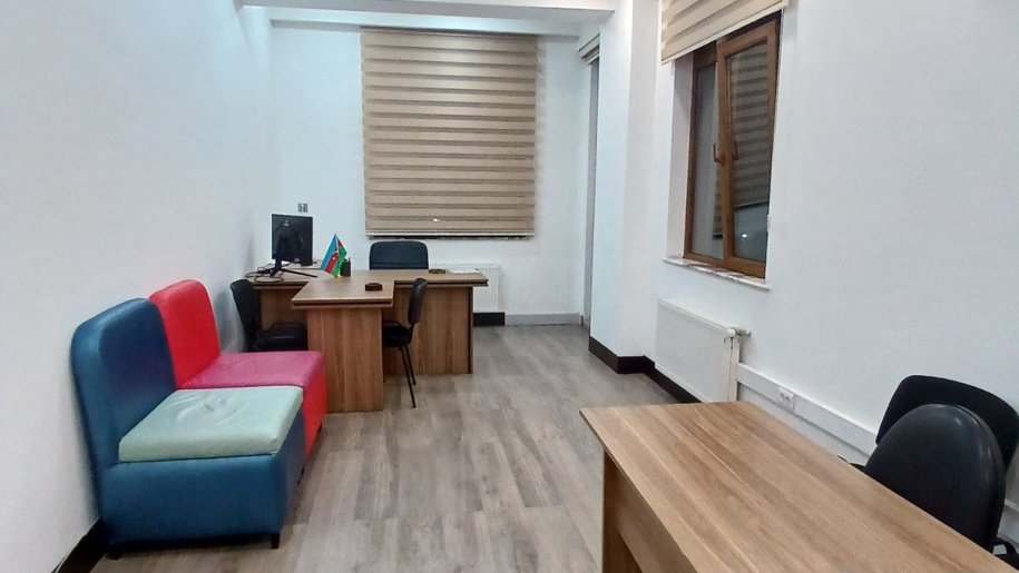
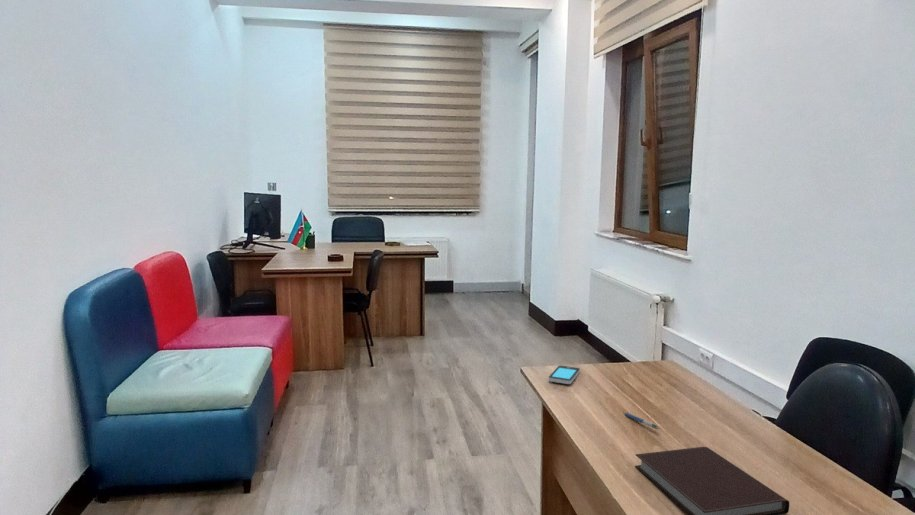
+ pen [623,412,661,430]
+ notebook [634,446,790,515]
+ smartphone [548,365,581,385]
